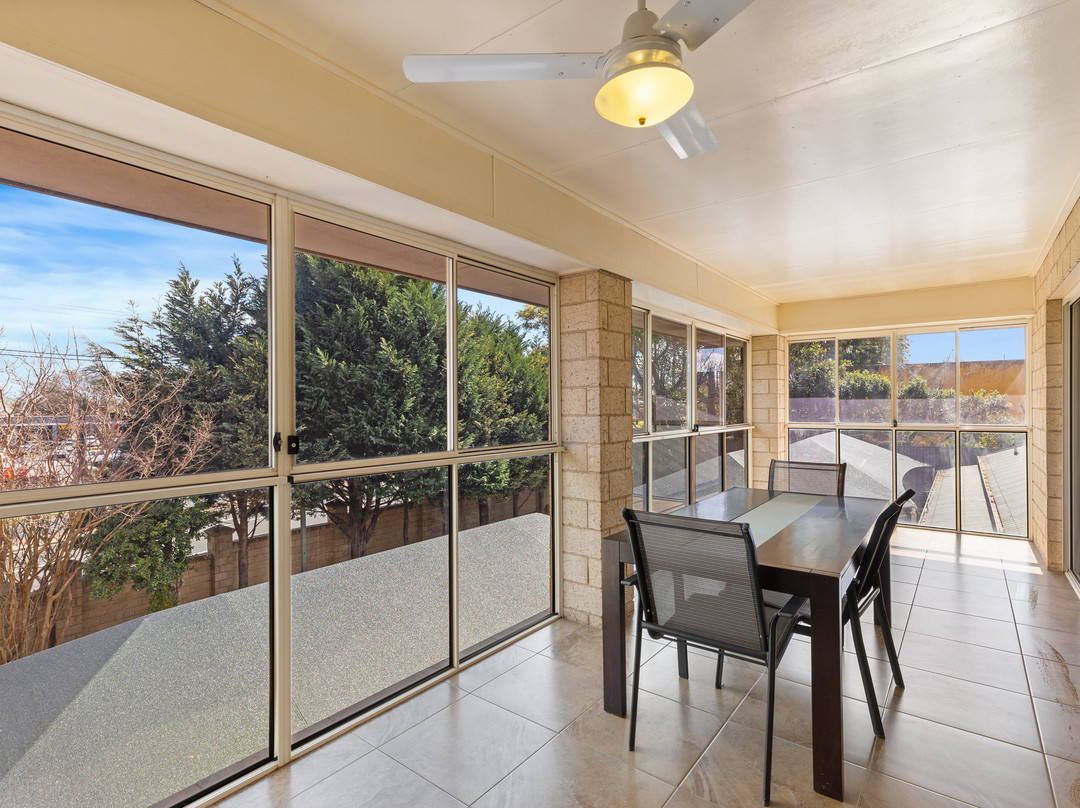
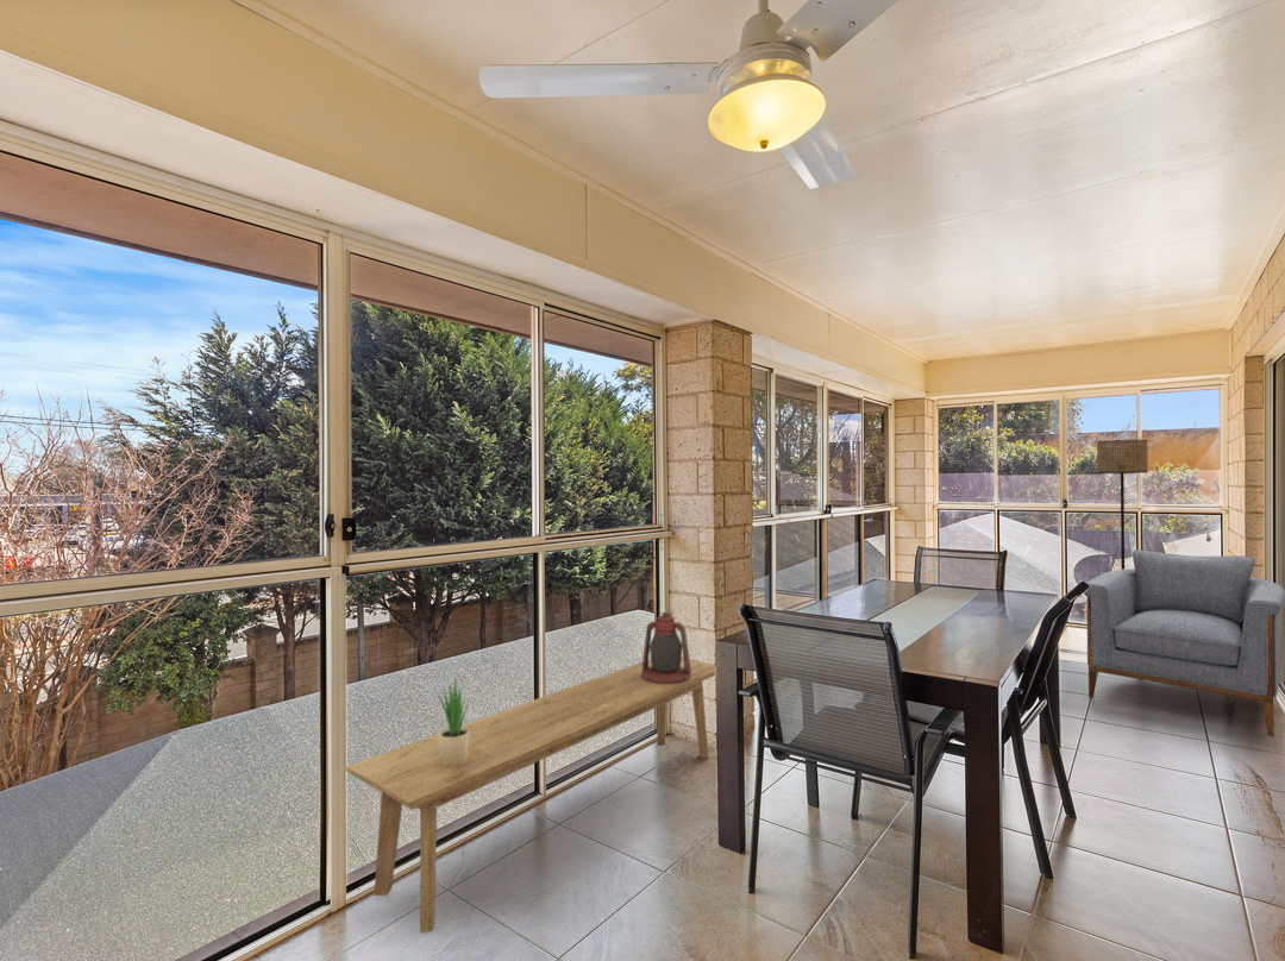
+ bench [345,658,716,934]
+ armchair [1083,548,1285,737]
+ floor lamp [1096,439,1149,570]
+ lantern [641,611,691,684]
+ potted plant [437,679,471,768]
